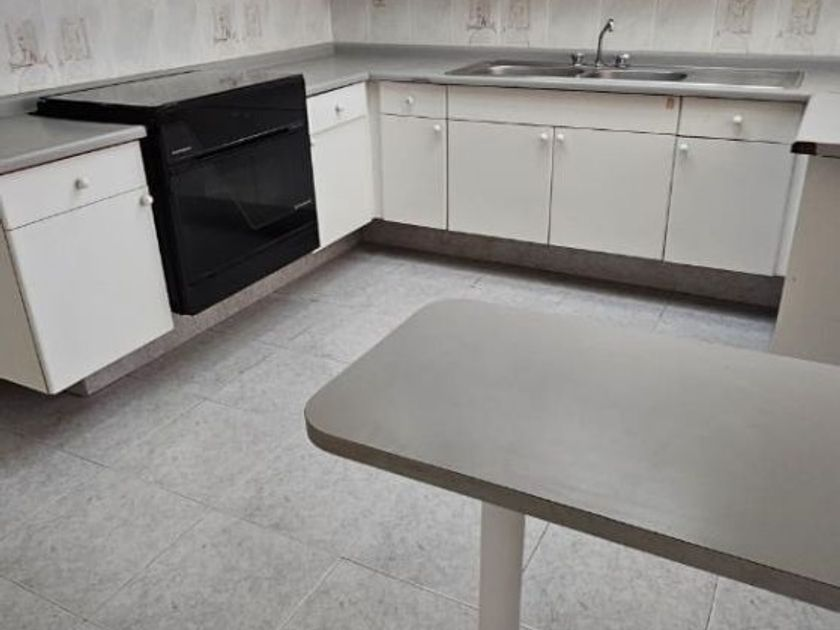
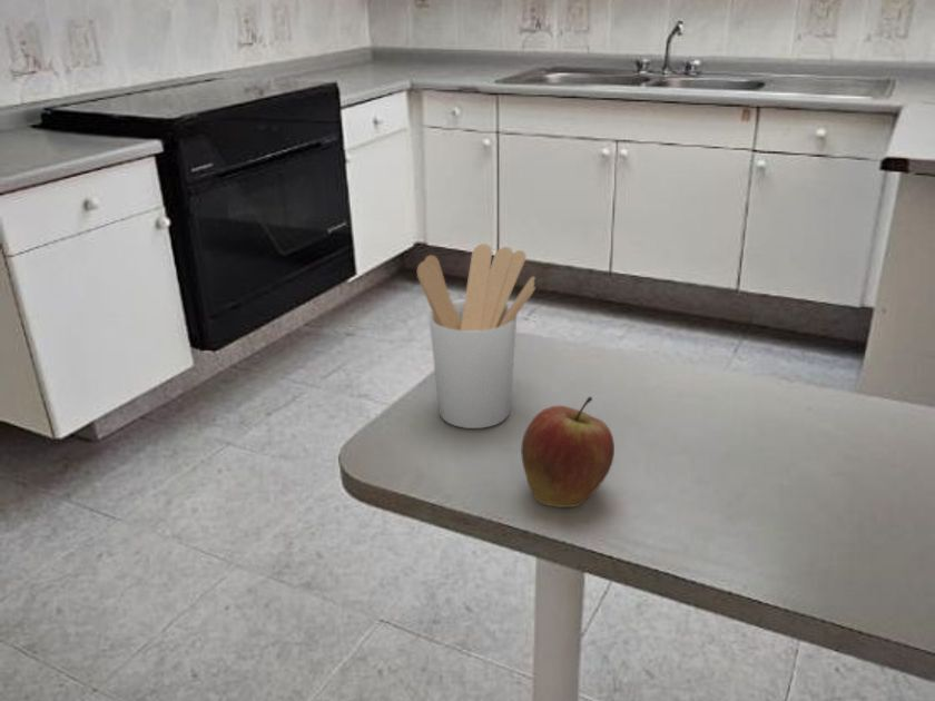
+ utensil holder [416,243,537,430]
+ apple [520,396,616,509]
